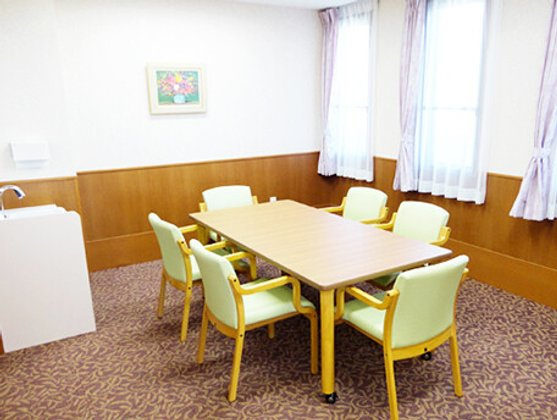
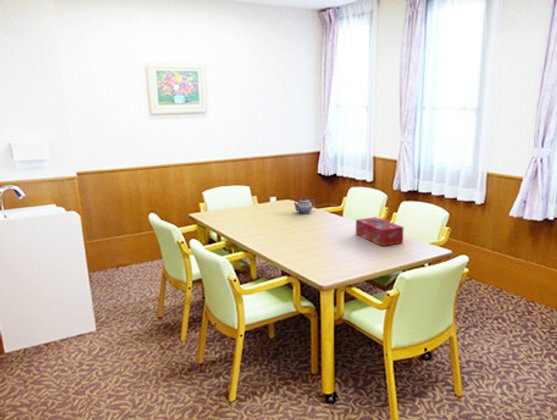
+ teapot [293,197,316,215]
+ tissue box [355,216,405,247]
